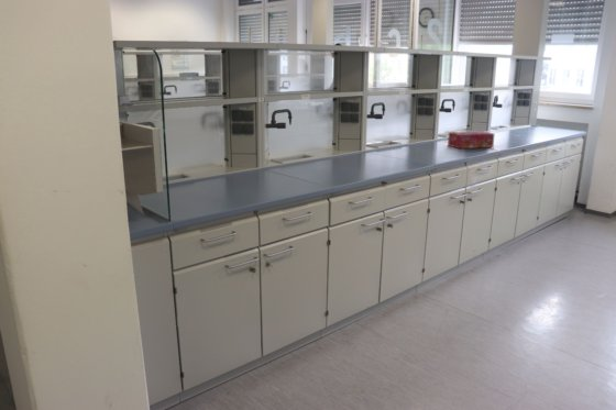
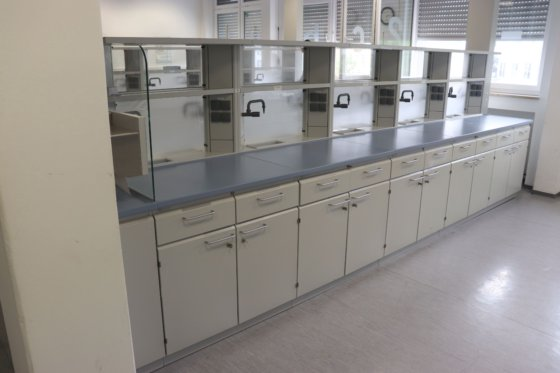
- tissue box [447,130,496,149]
